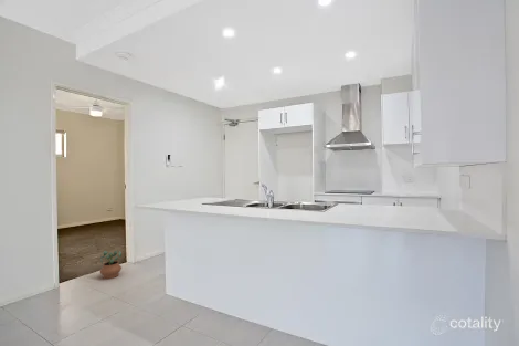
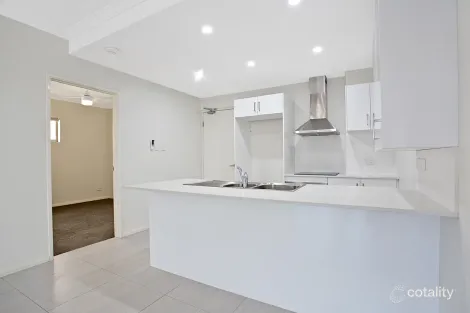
- potted plant [98,249,123,280]
